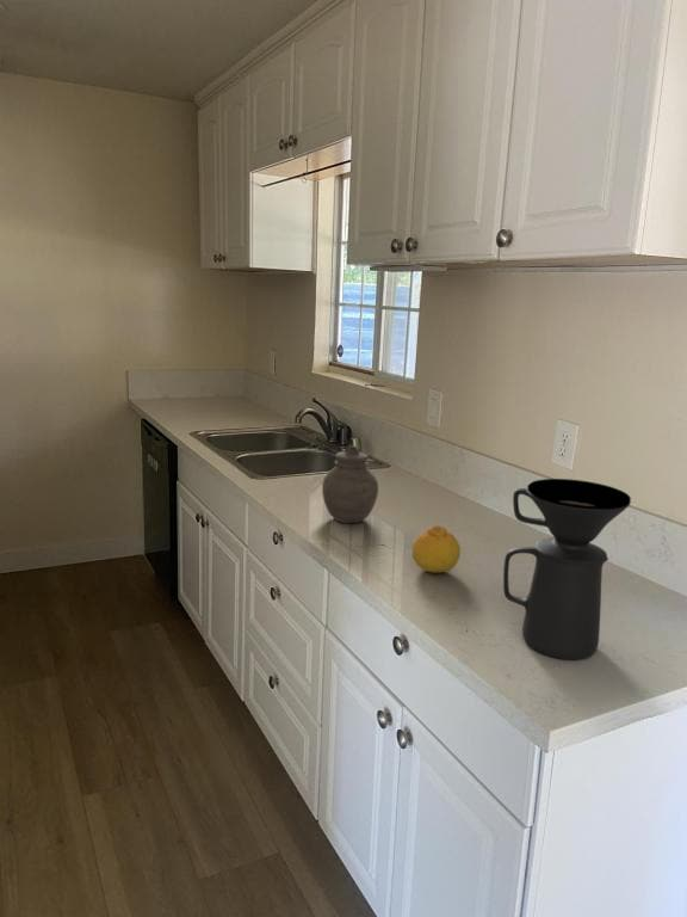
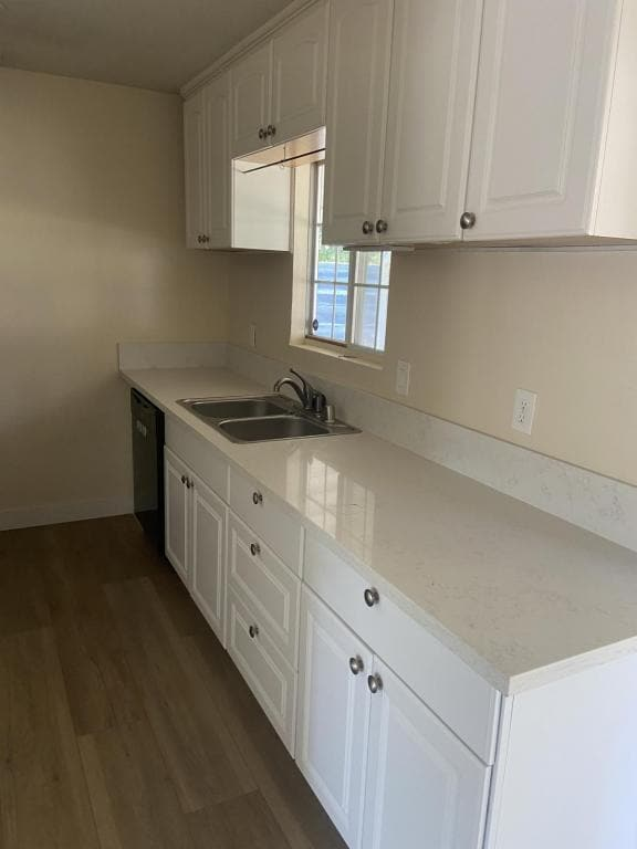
- fruit [411,524,462,574]
- coffee maker [502,478,632,660]
- jar [321,444,379,524]
